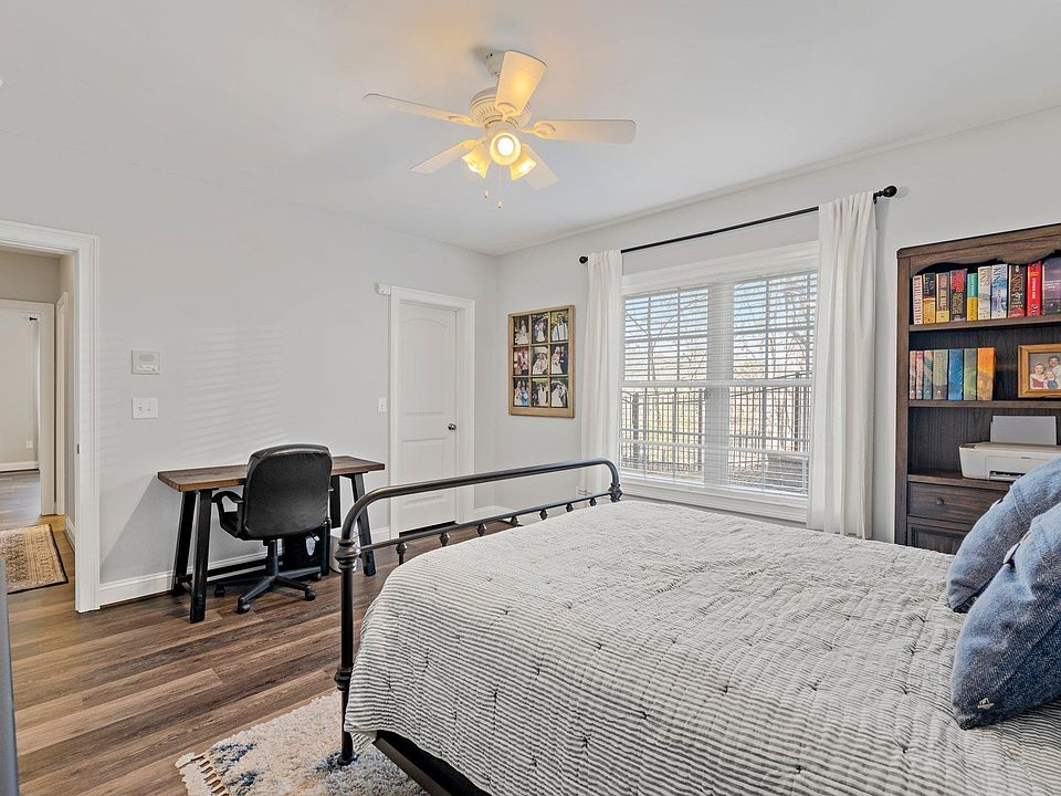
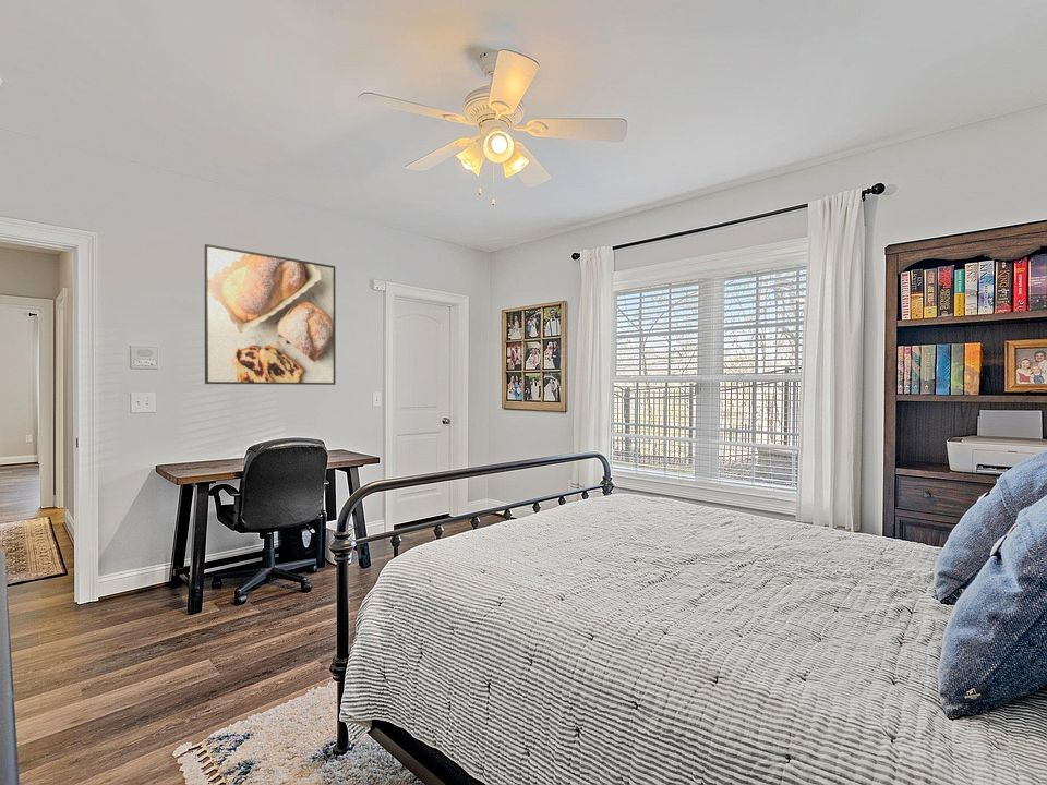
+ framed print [203,243,337,386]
